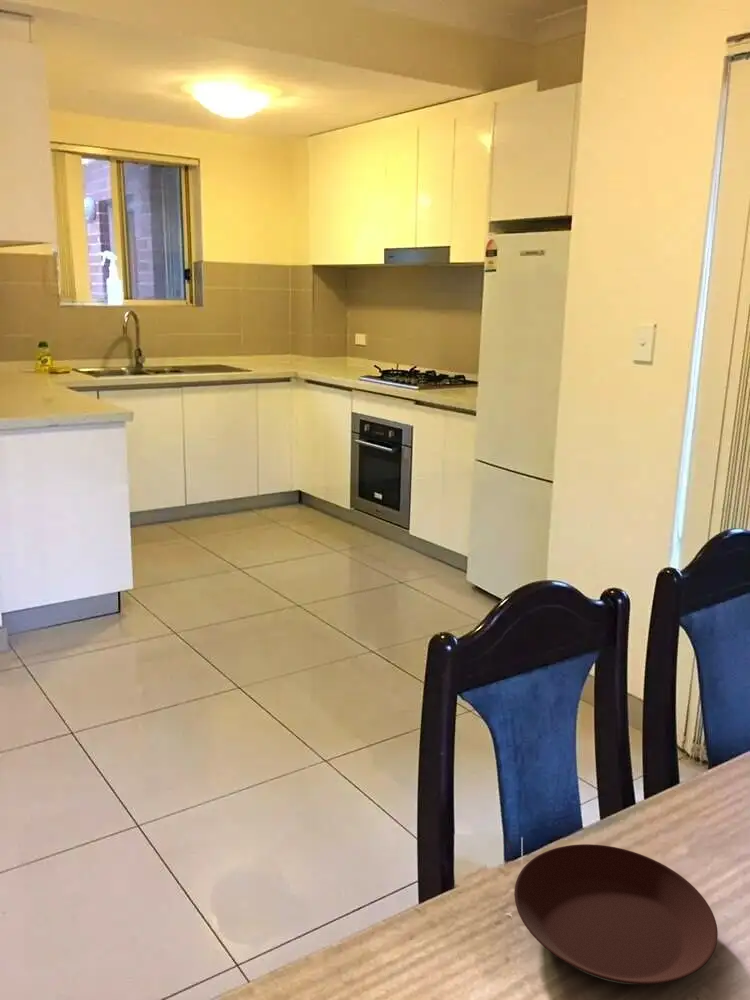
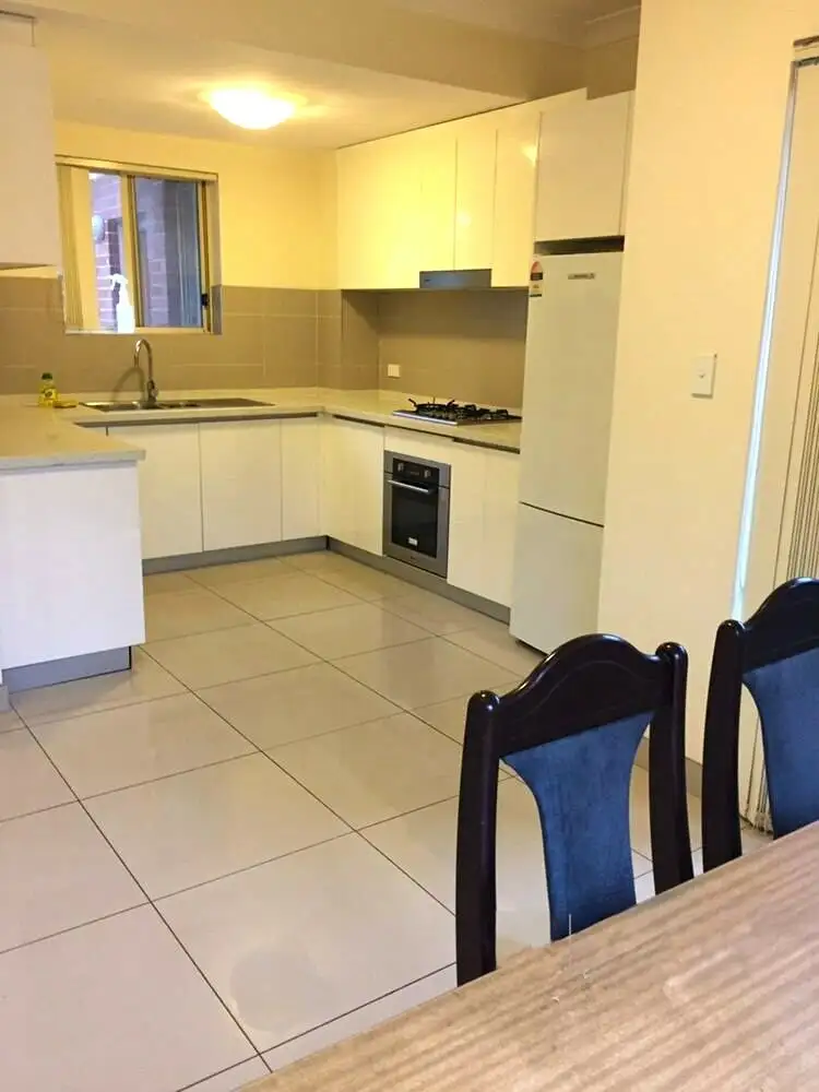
- plate [513,843,719,985]
